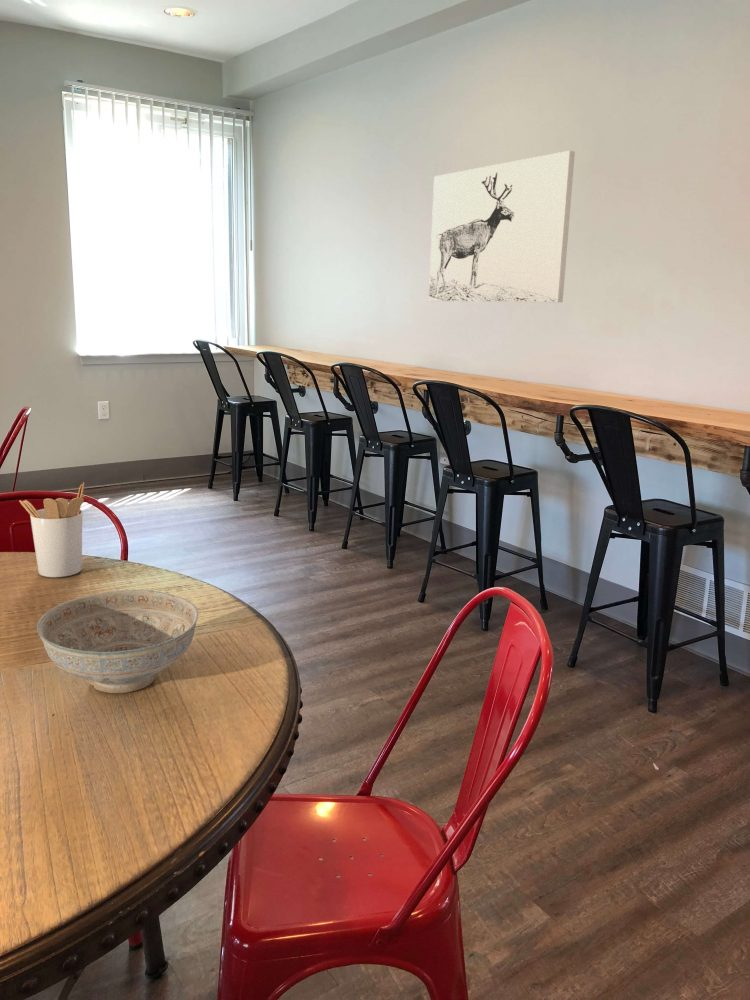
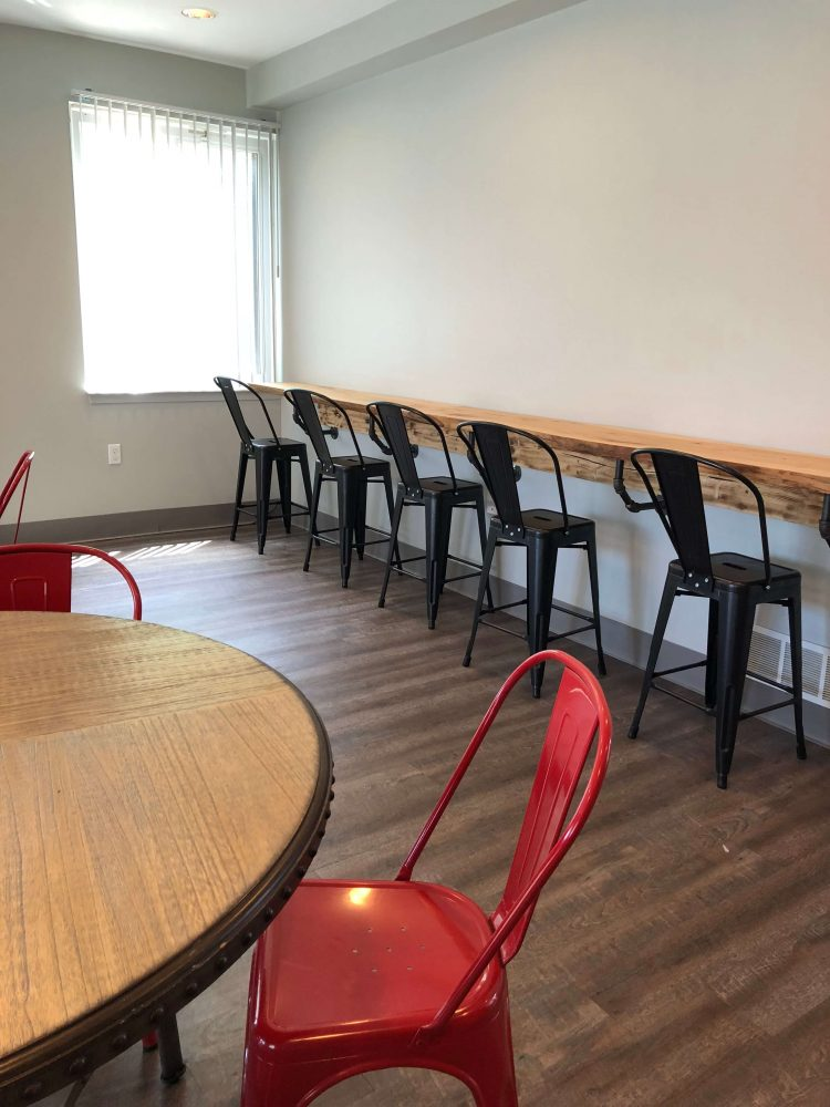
- decorative bowl [36,589,200,694]
- wall art [428,150,576,303]
- utensil holder [18,481,85,578]
